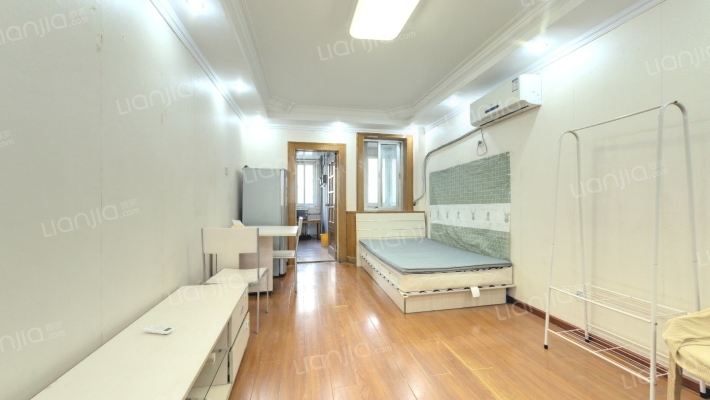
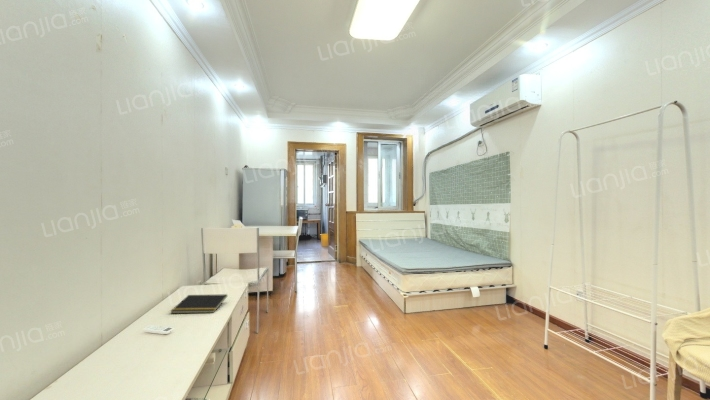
+ notepad [170,293,228,314]
